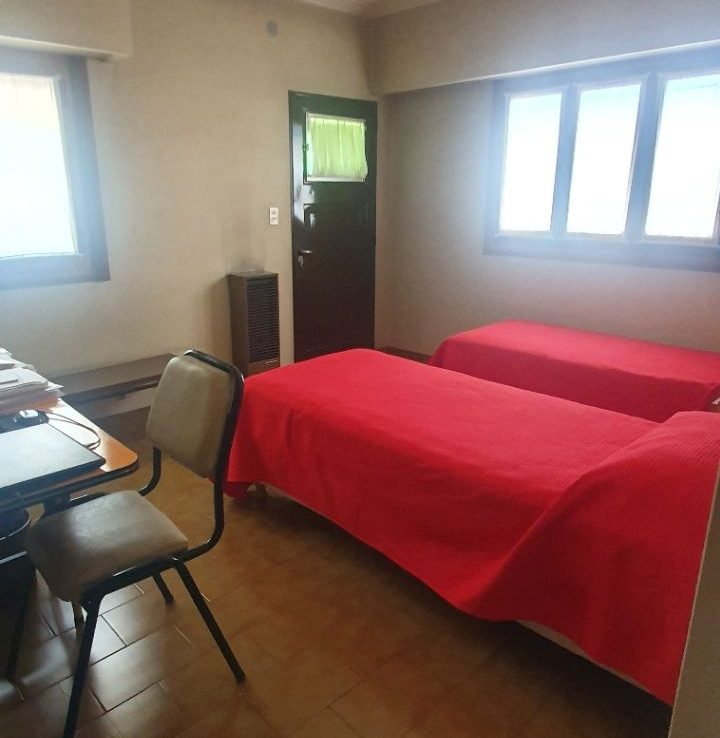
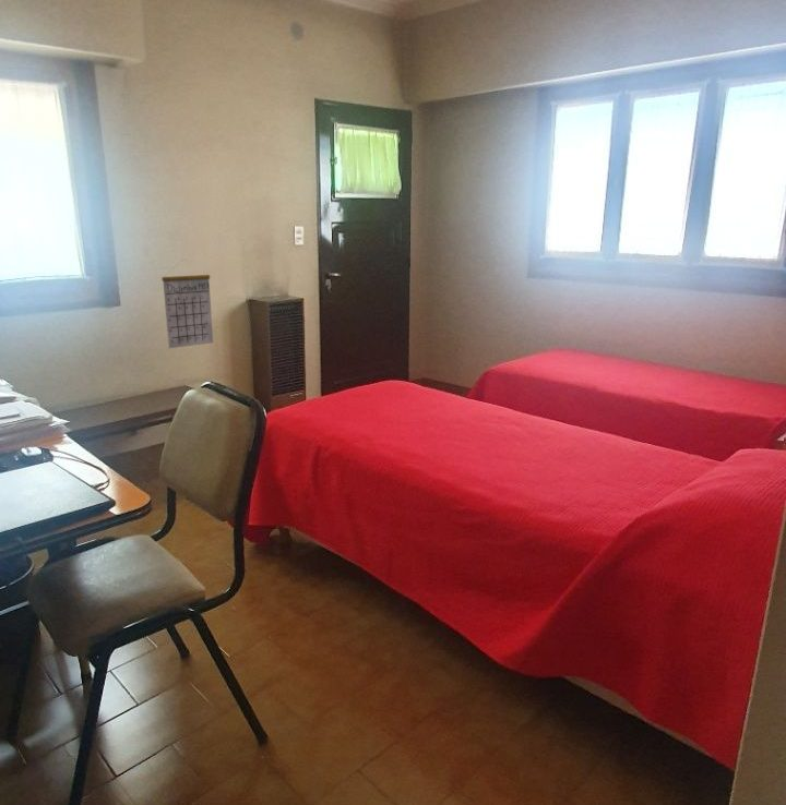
+ calendar [160,257,214,349]
